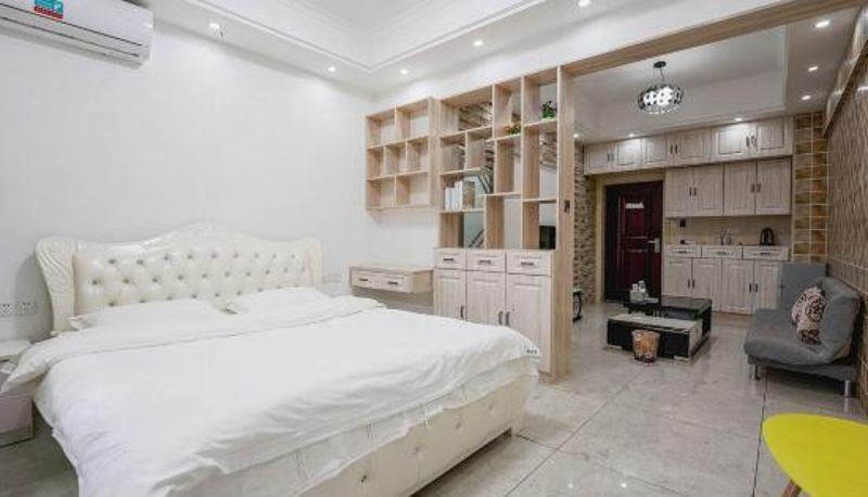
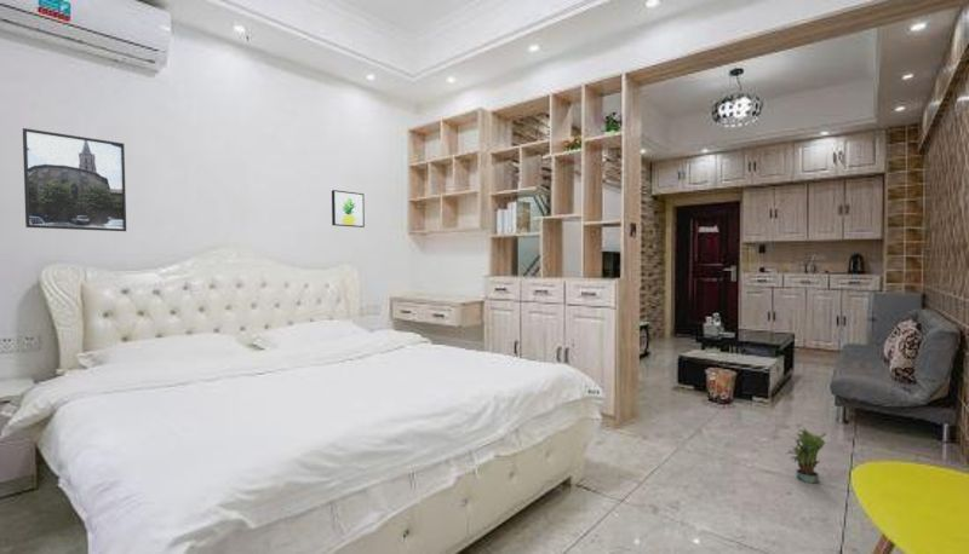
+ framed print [22,127,127,232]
+ potted plant [784,427,827,484]
+ wall art [331,189,366,229]
